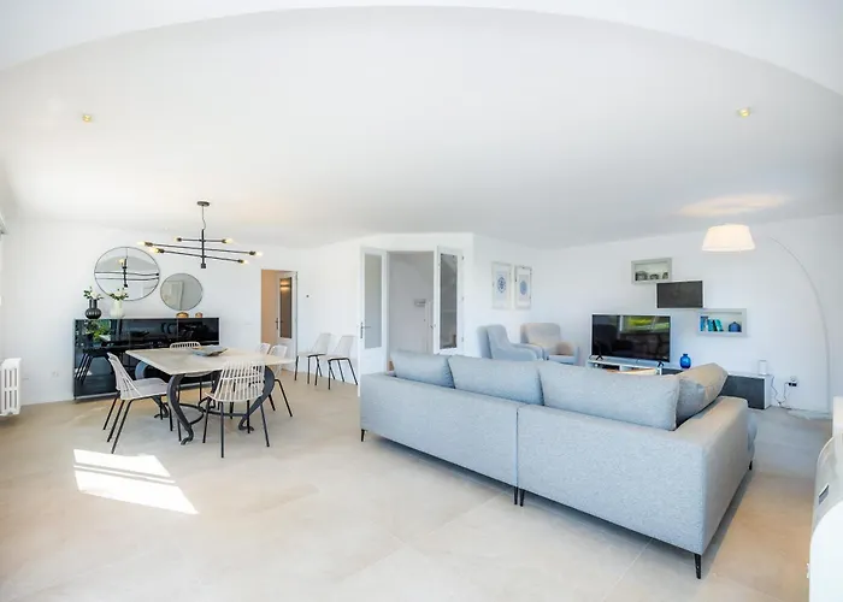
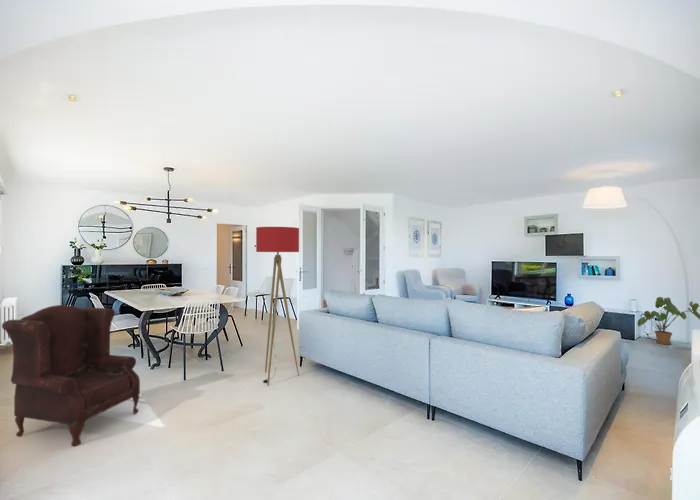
+ armchair [1,304,141,447]
+ house plant [636,296,700,346]
+ floor lamp [255,226,300,386]
